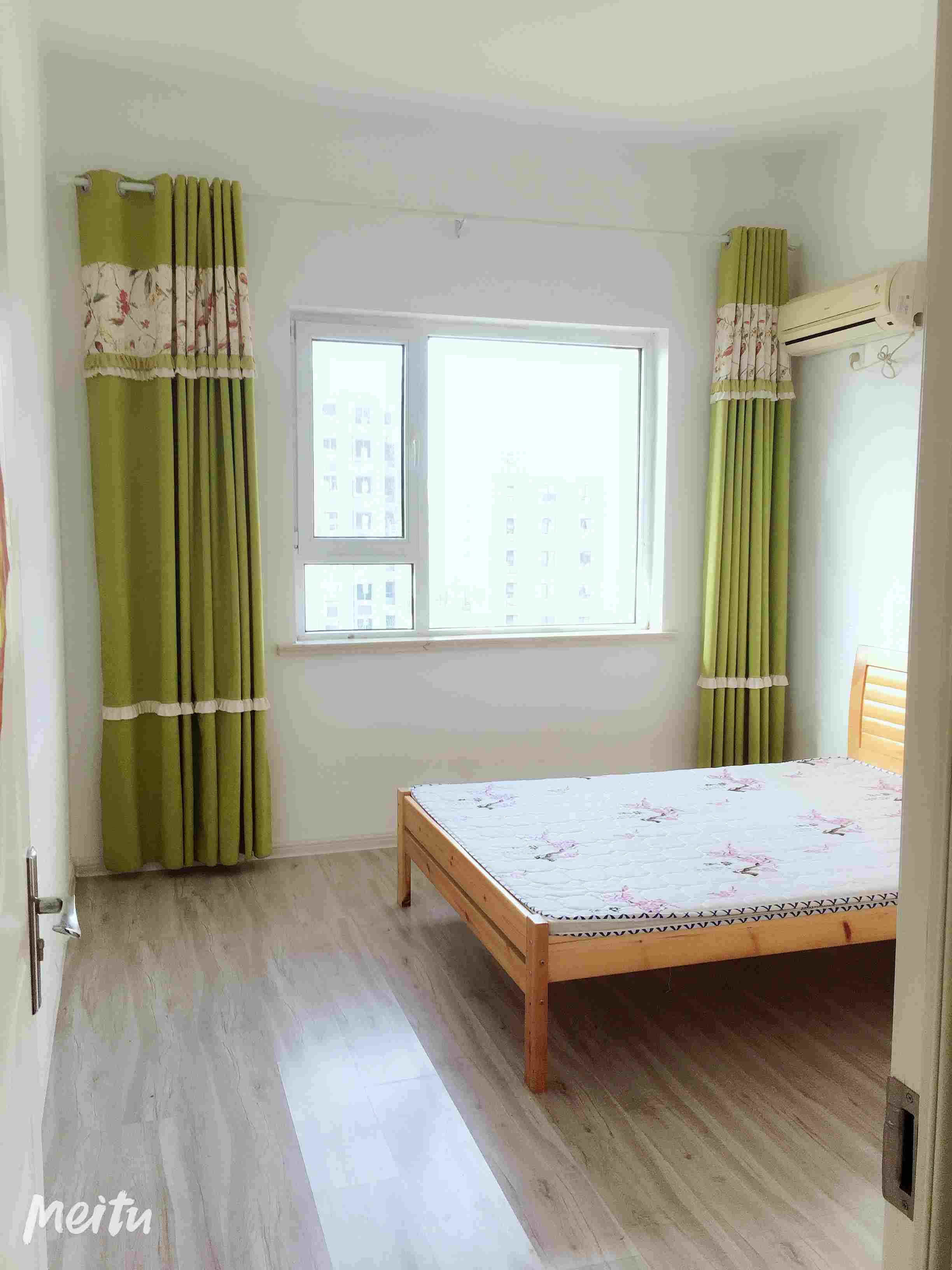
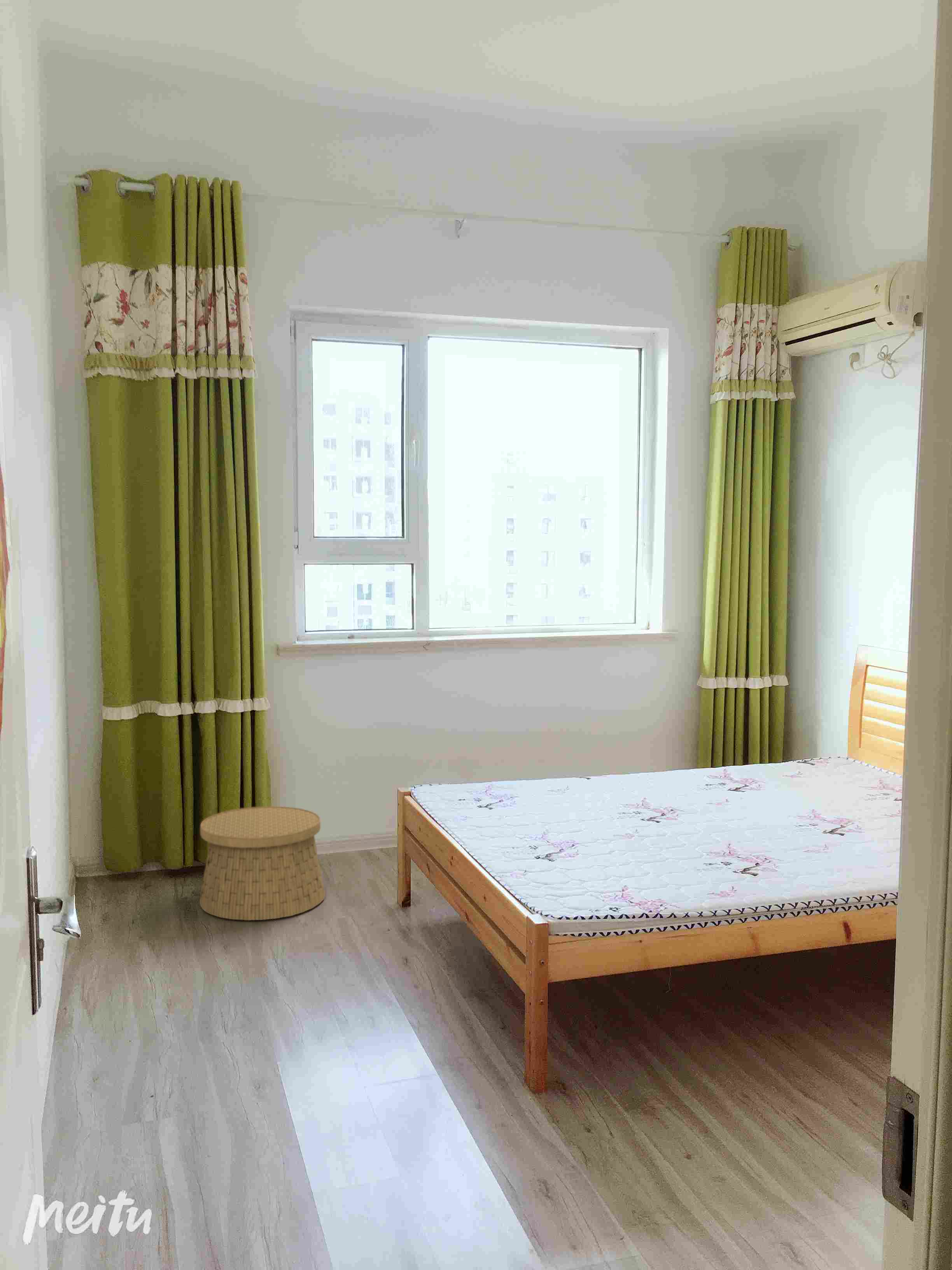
+ basket [199,806,326,921]
